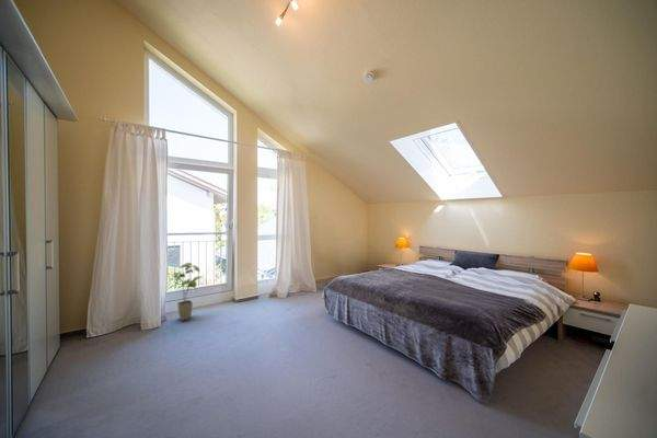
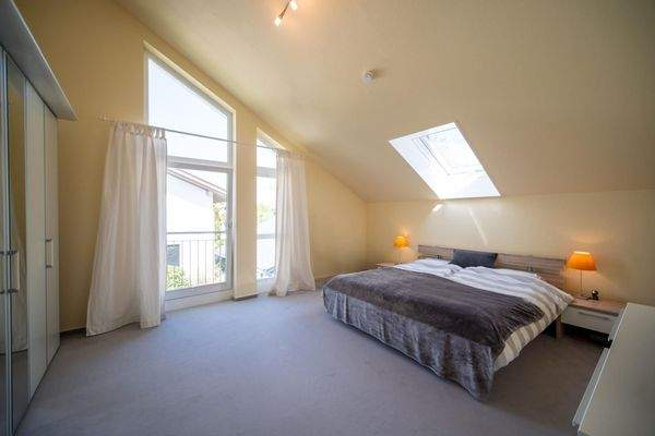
- house plant [171,262,205,322]
